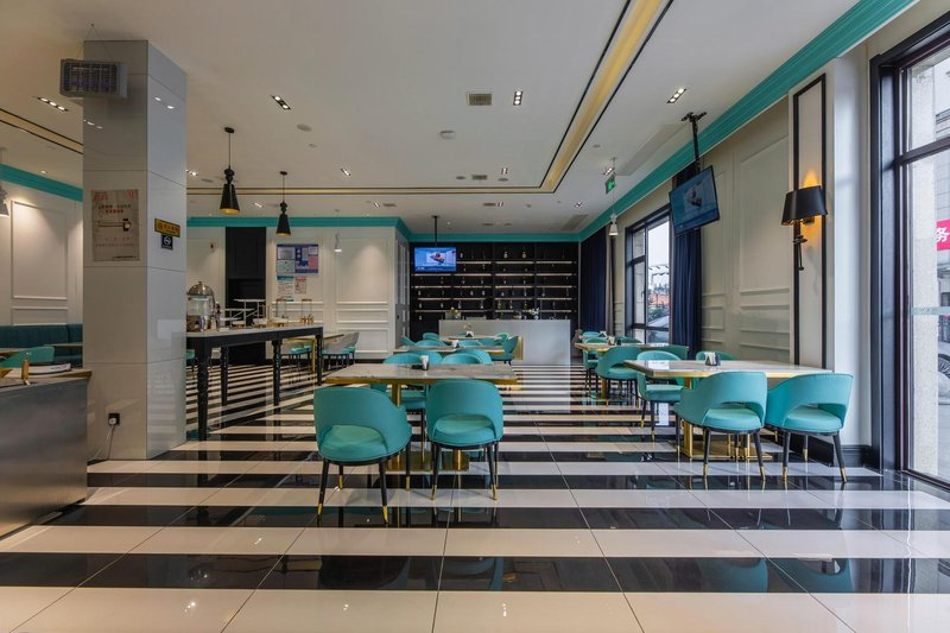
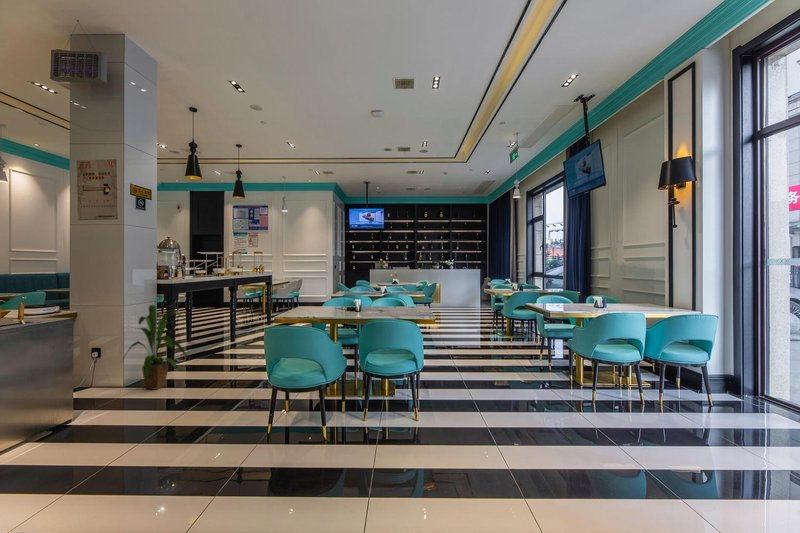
+ house plant [121,304,190,391]
